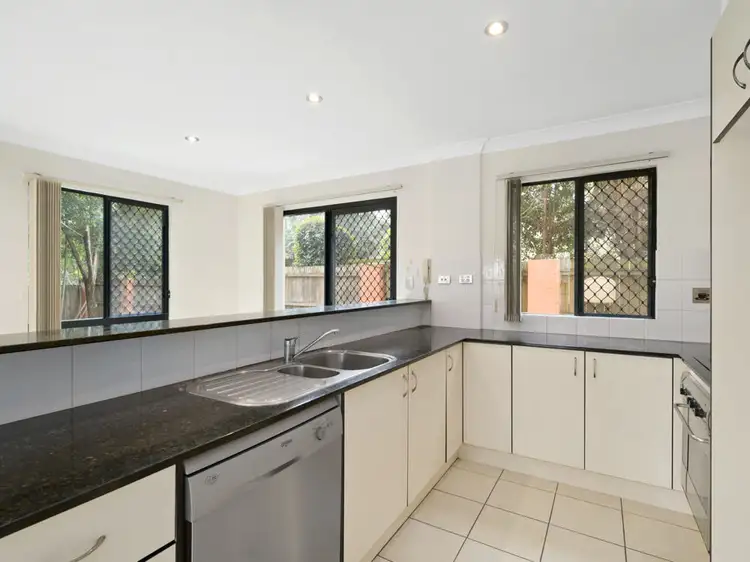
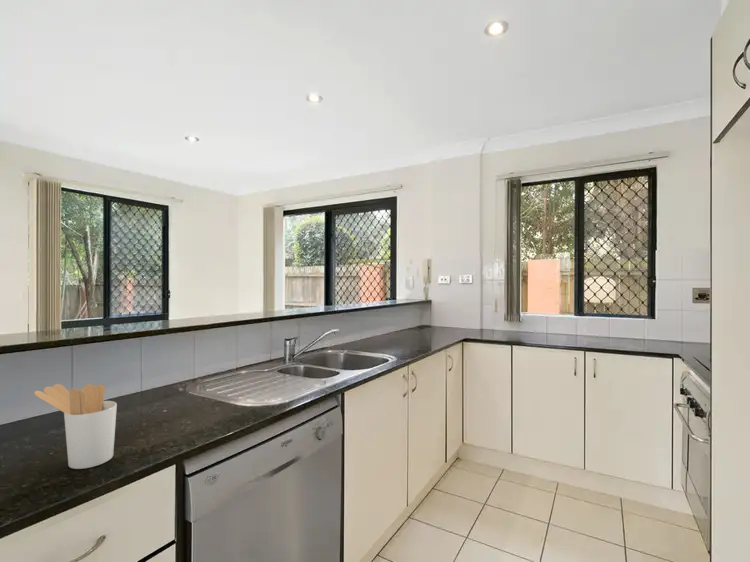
+ utensil holder [33,383,118,470]
